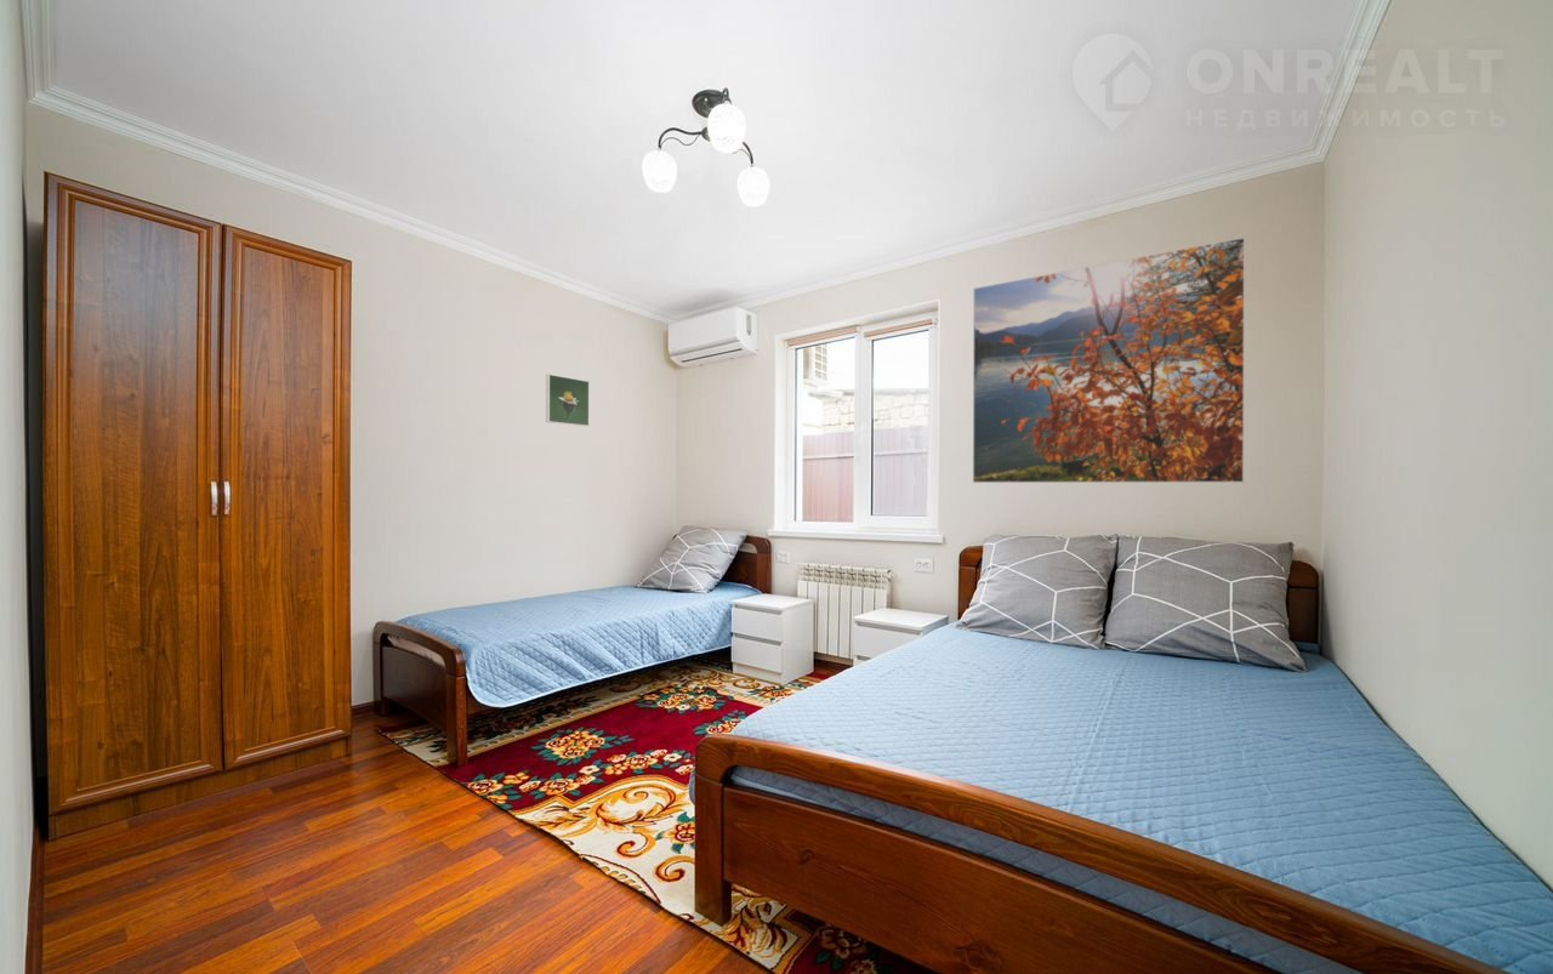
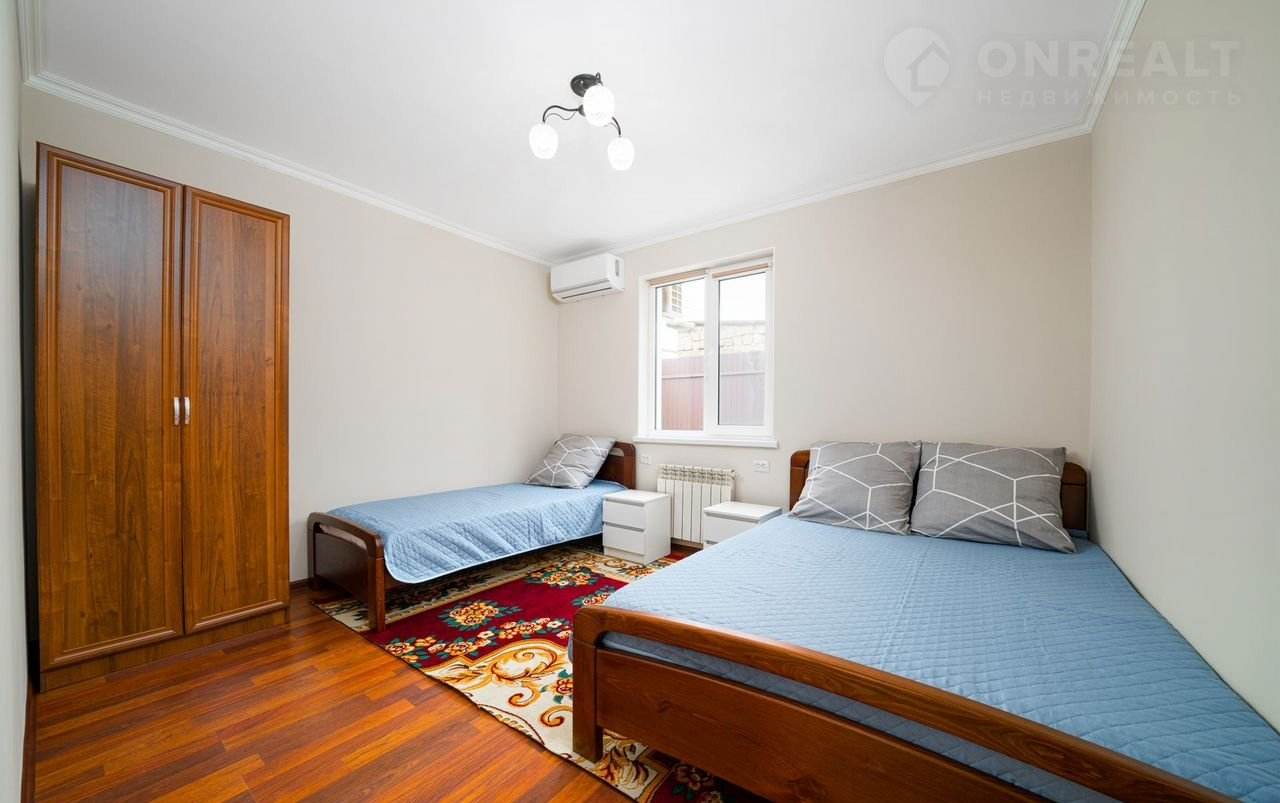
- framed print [545,372,591,427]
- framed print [972,237,1246,484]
